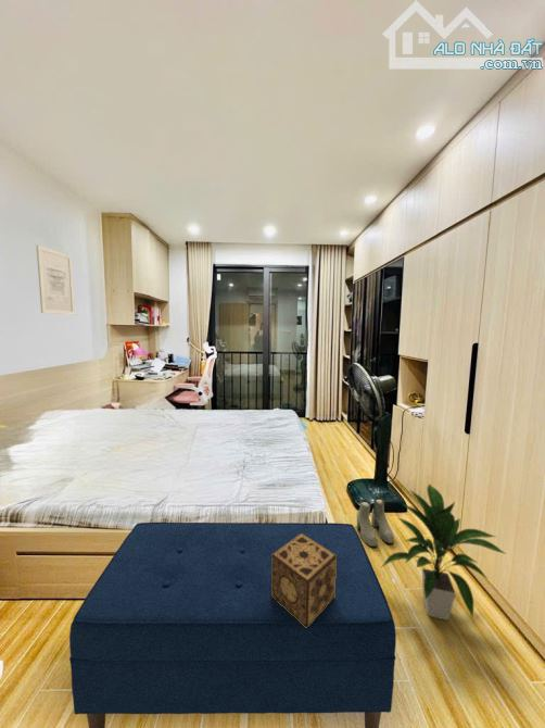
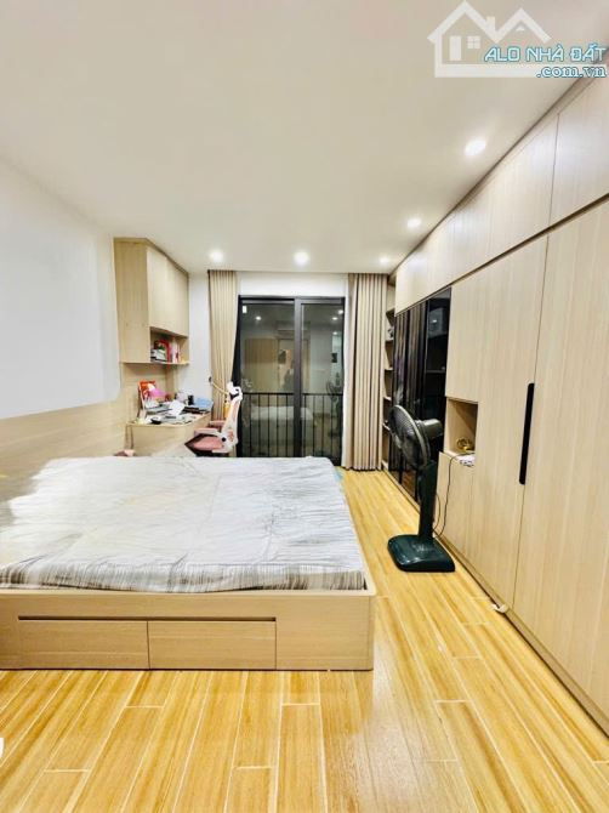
- bench [68,522,397,728]
- wall art [35,243,76,316]
- boots [356,495,395,548]
- indoor plant [379,482,507,622]
- decorative box [271,534,337,628]
